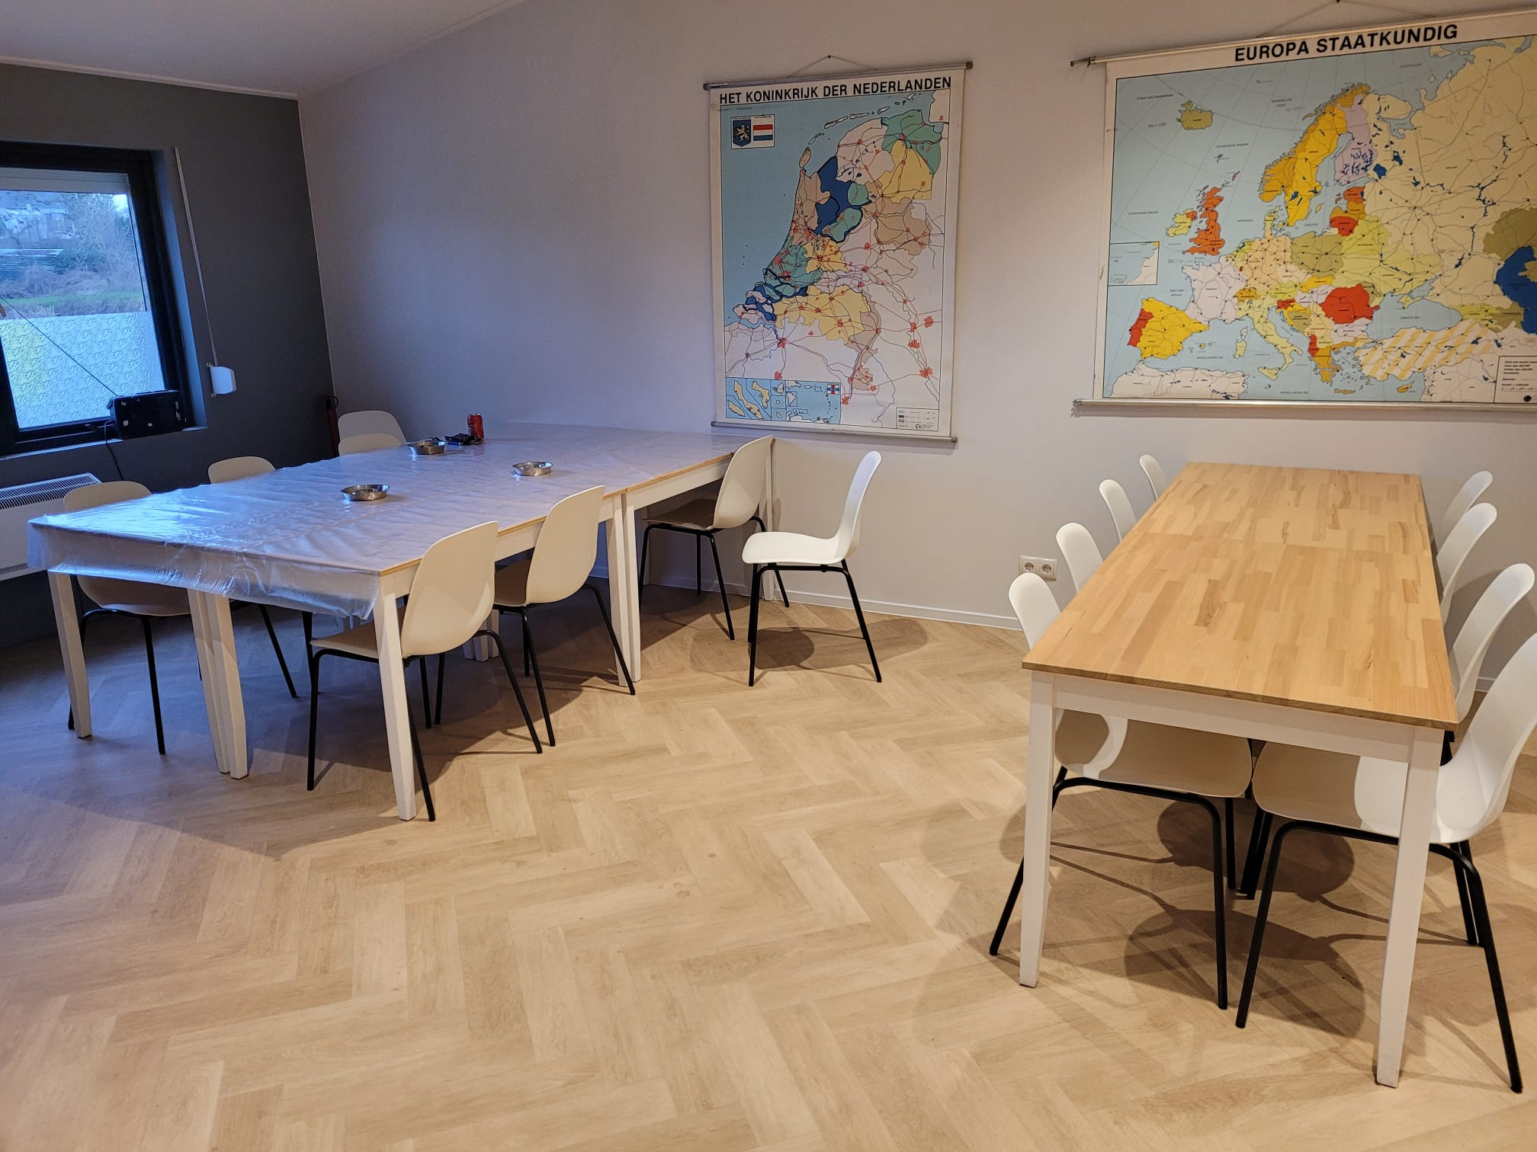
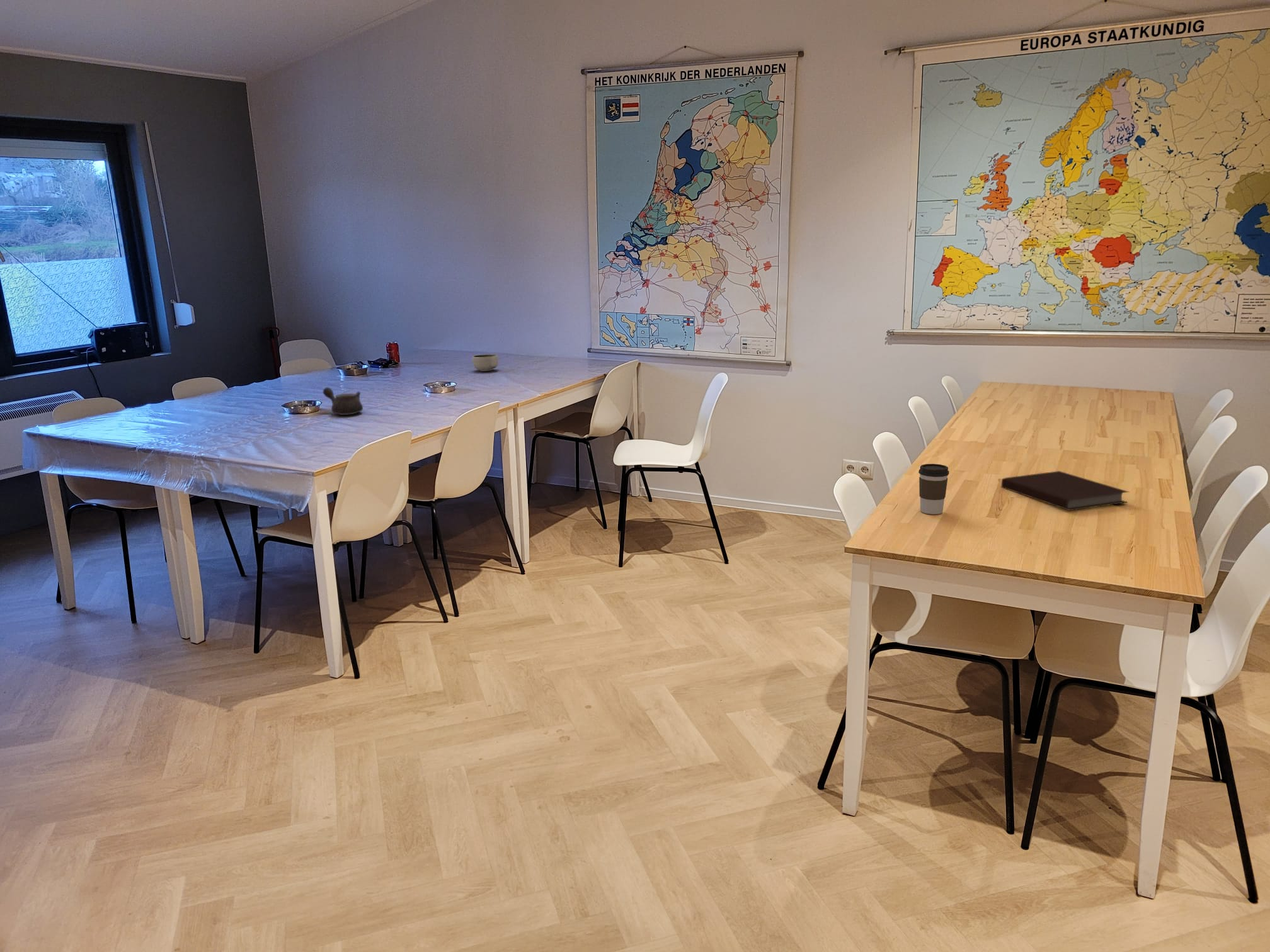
+ bowl [472,354,499,371]
+ teapot [323,387,363,416]
+ notebook [1001,470,1130,511]
+ coffee cup [918,463,950,515]
